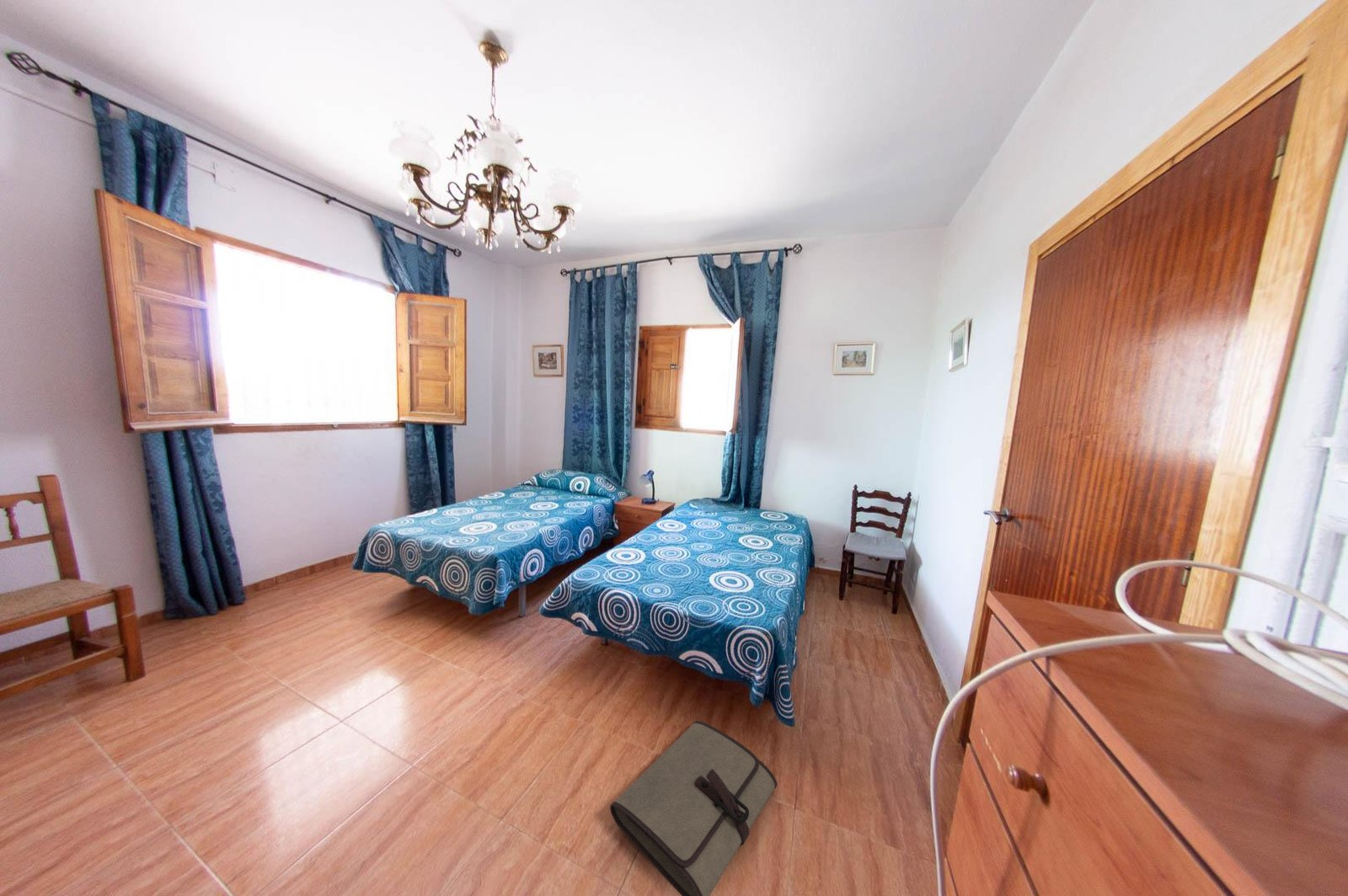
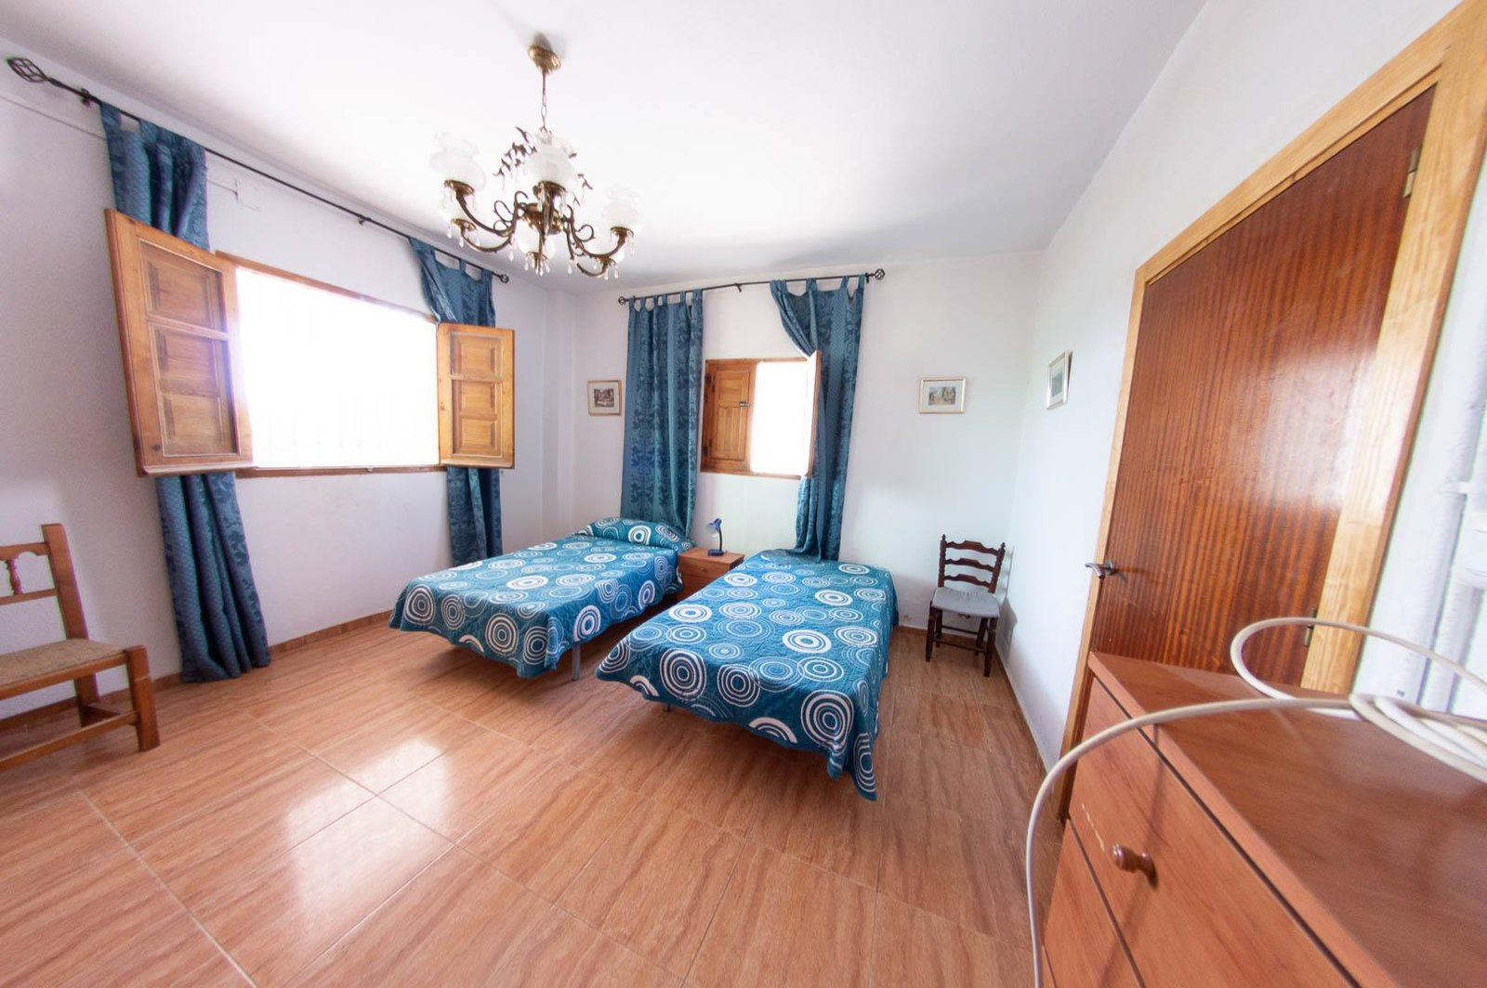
- tool roll [609,720,778,896]
